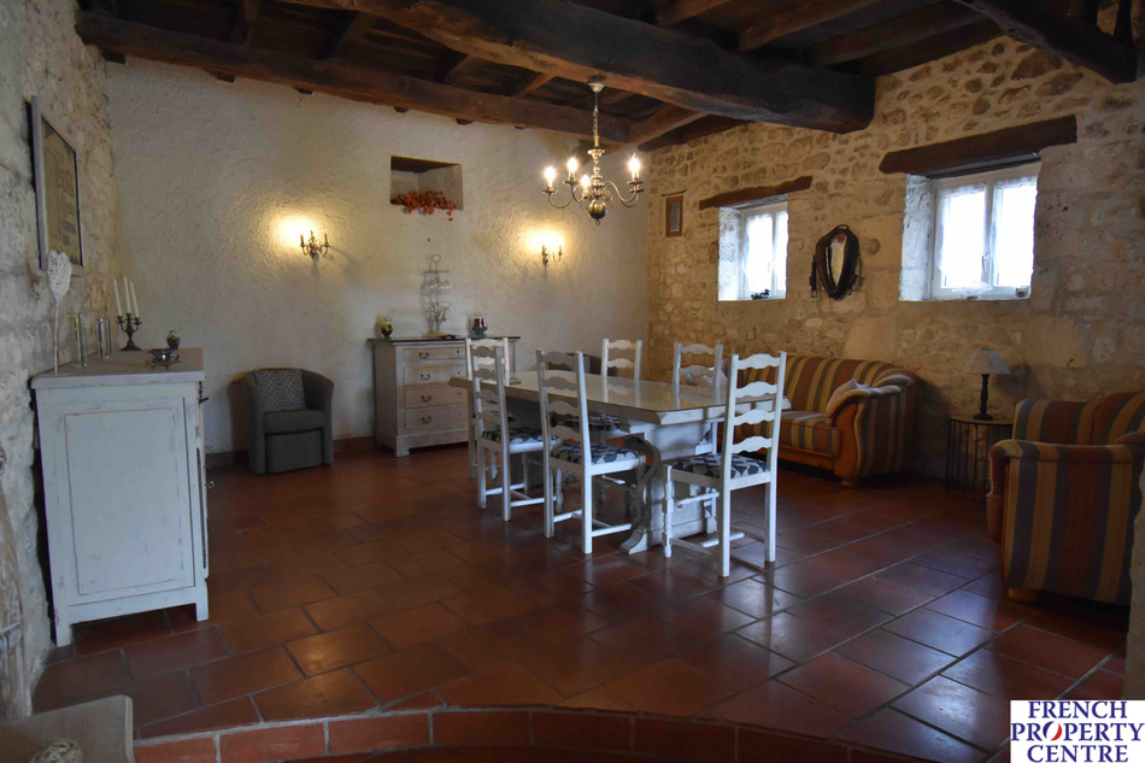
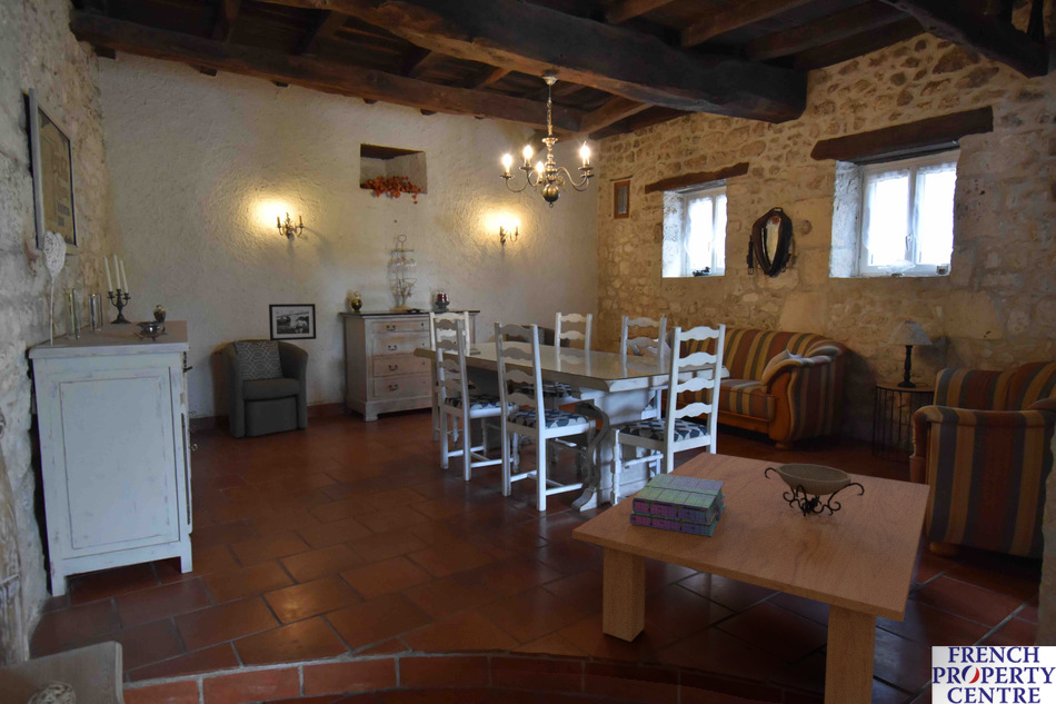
+ stack of books [629,473,726,537]
+ picture frame [268,303,317,341]
+ decorative bowl [765,463,865,516]
+ coffee table [571,452,932,704]
